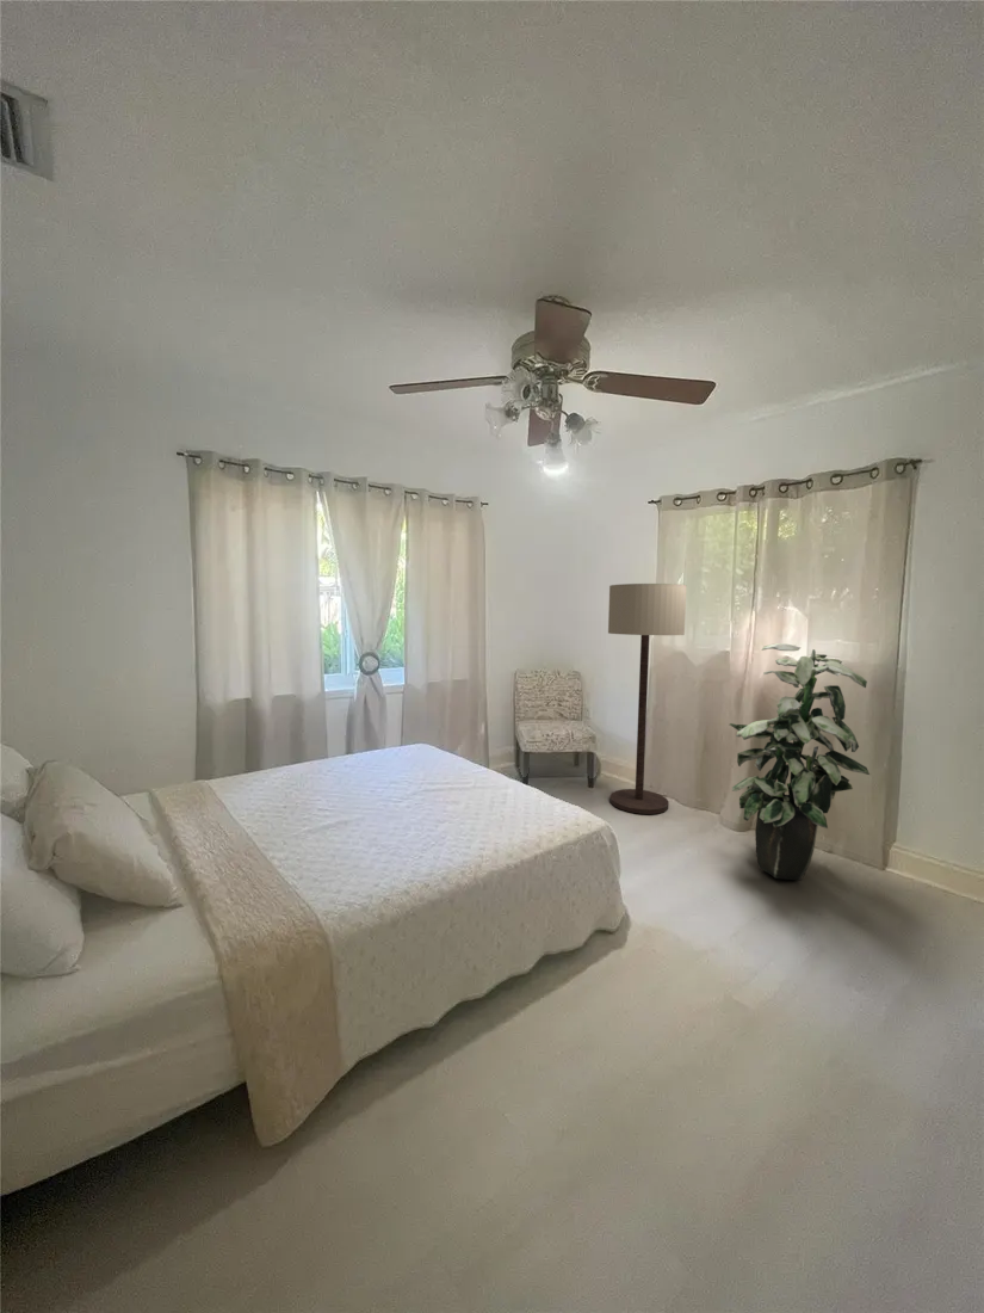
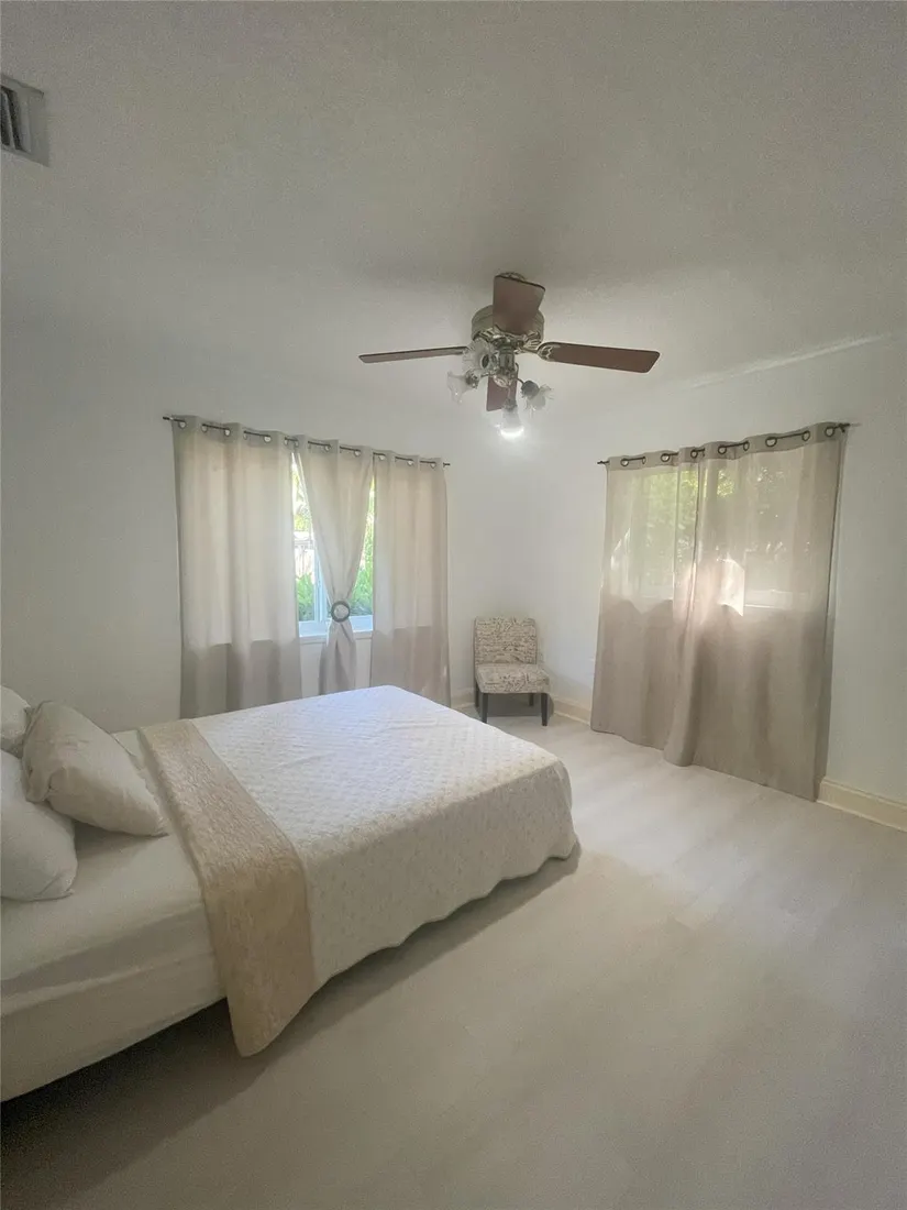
- floor lamp [607,582,687,815]
- indoor plant [729,642,871,881]
